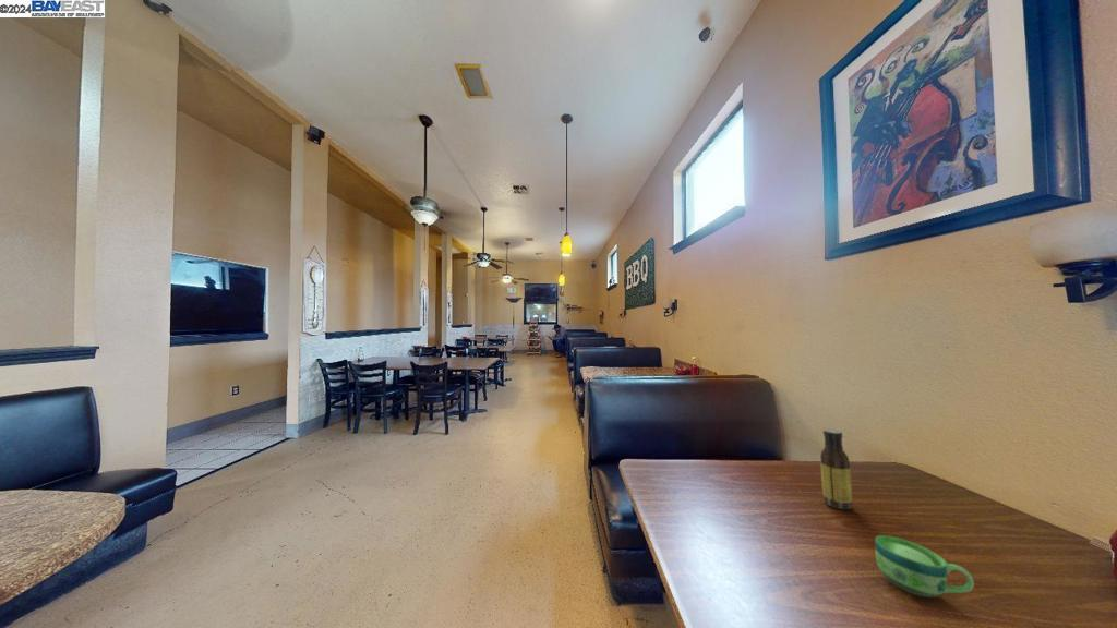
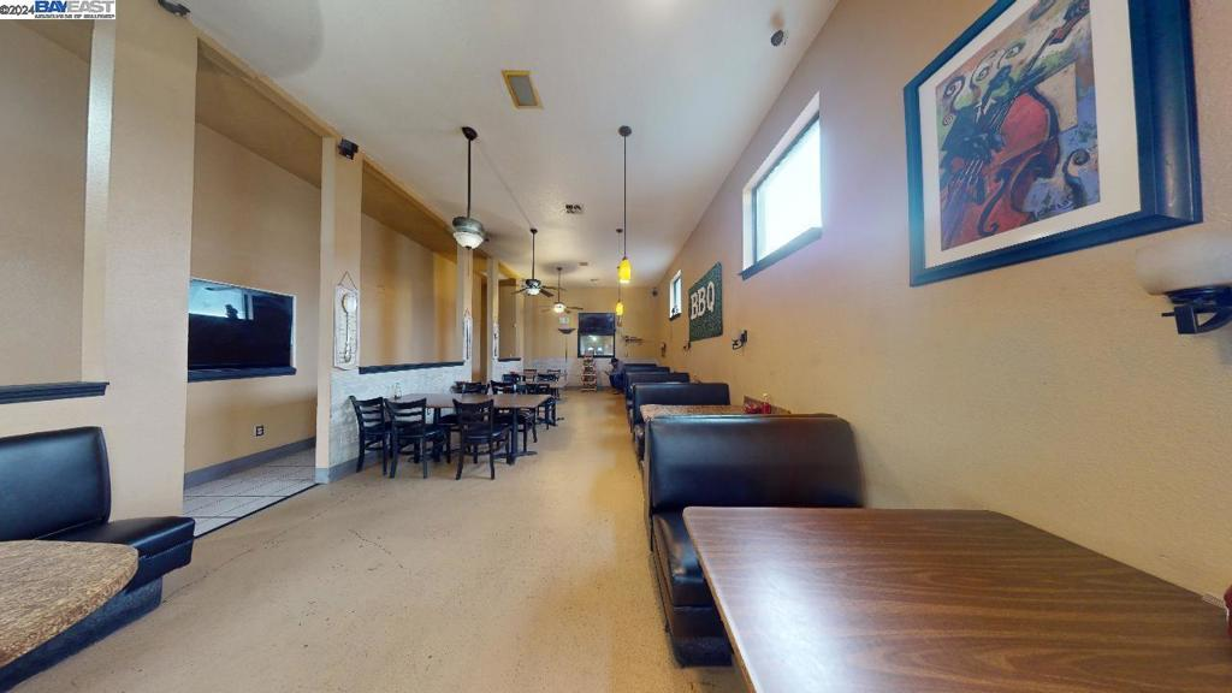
- sauce bottle [819,428,854,510]
- cup [874,534,975,599]
